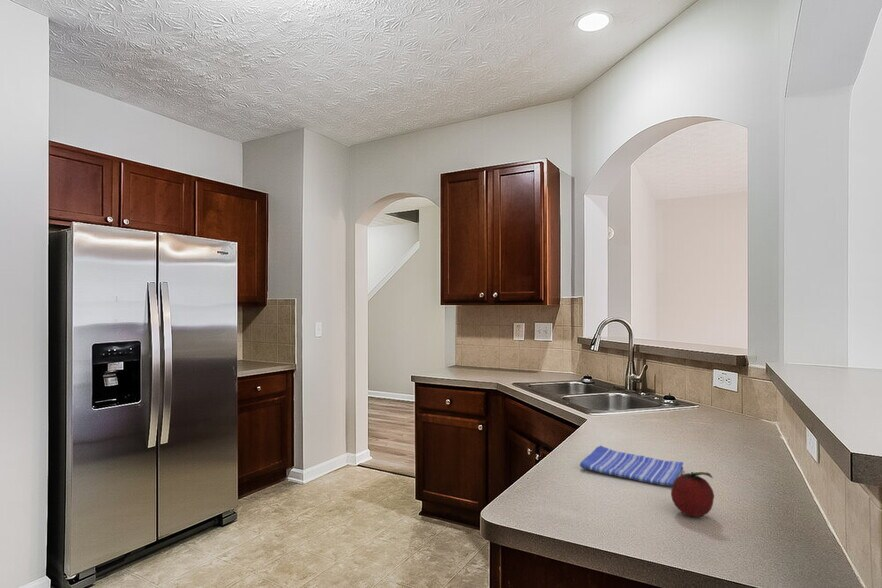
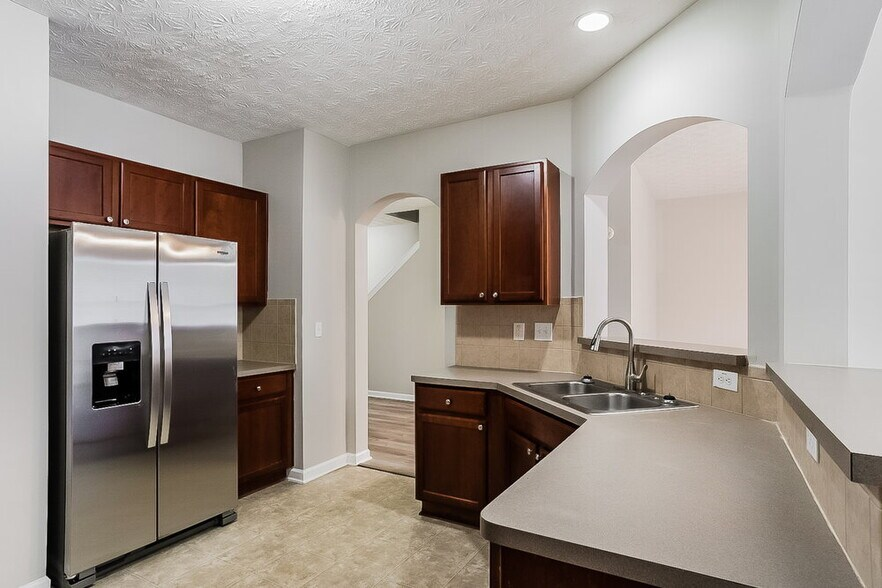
- dish towel [579,444,684,487]
- fruit [670,471,715,518]
